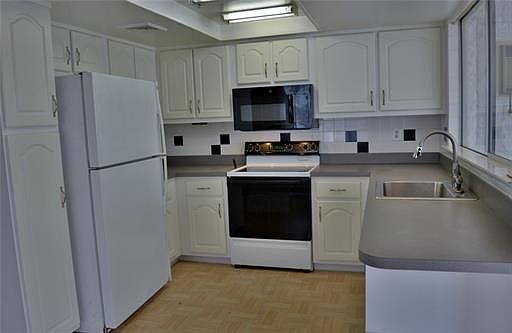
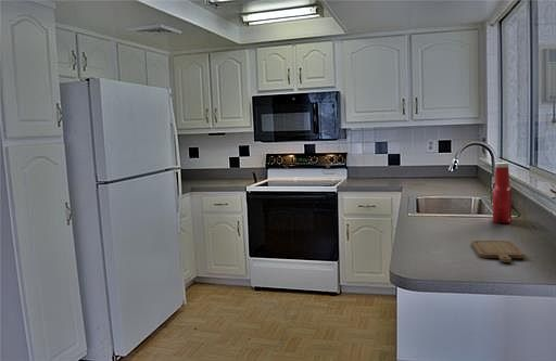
+ chopping board [470,240,526,263]
+ soap bottle [492,162,513,224]
